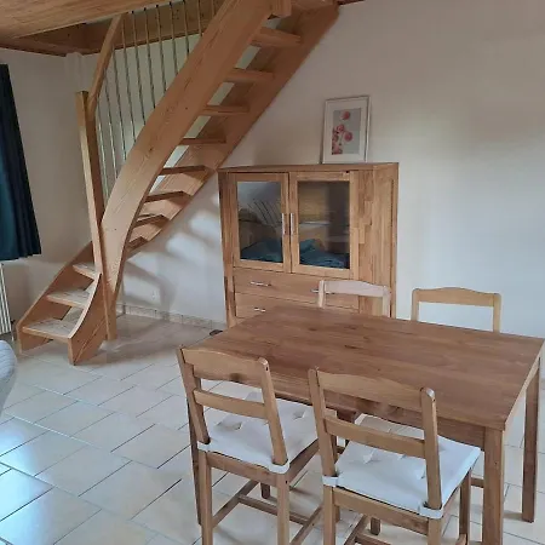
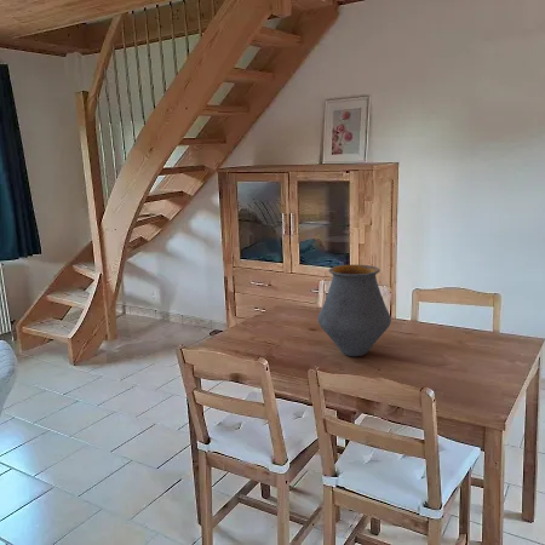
+ vase [317,264,392,357]
